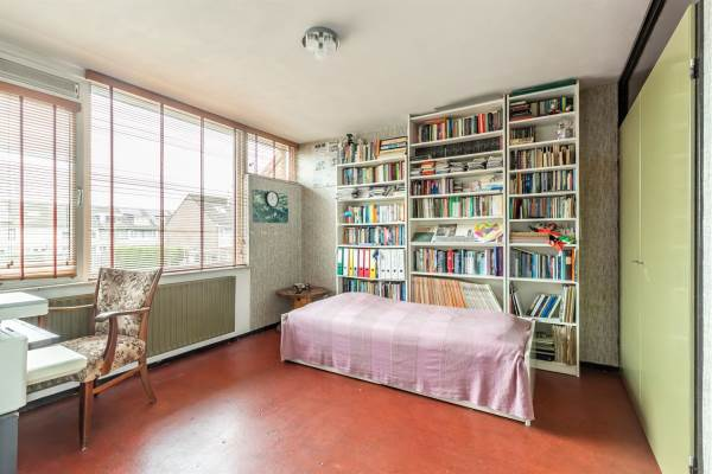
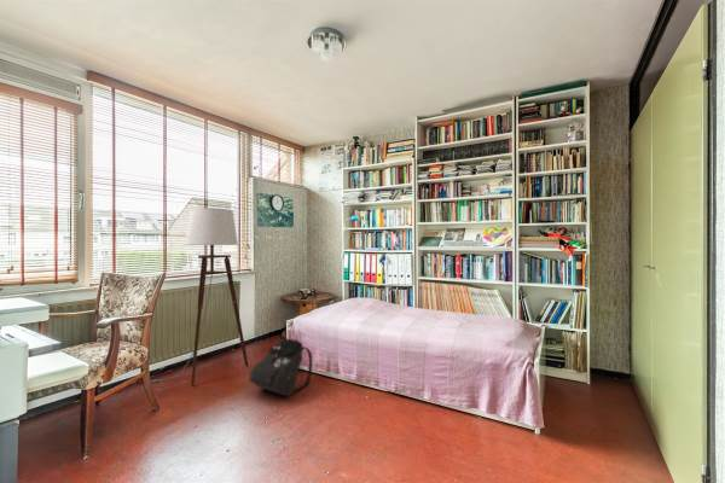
+ floor lamp [150,206,249,386]
+ backpack [249,338,313,397]
